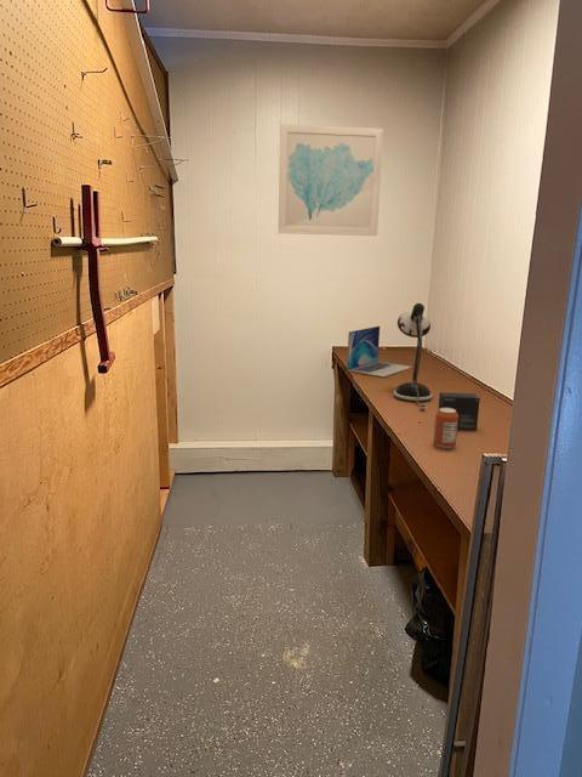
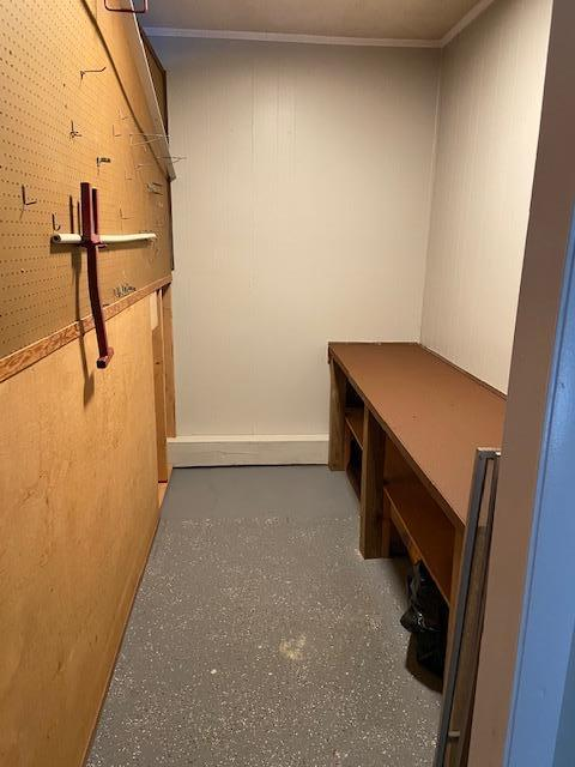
- wall art [278,123,384,237]
- desk lamp [393,302,434,410]
- can [433,408,458,449]
- laptop [346,325,413,379]
- small box [436,391,481,431]
